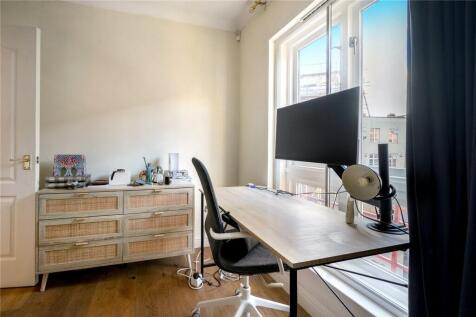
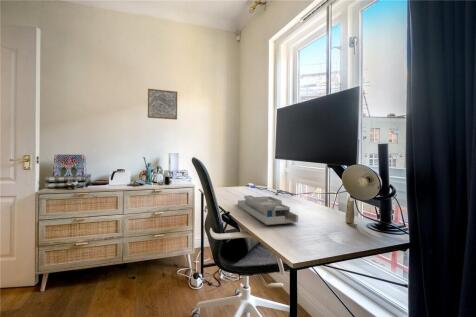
+ desk organizer [237,195,299,226]
+ wall art [147,88,178,121]
